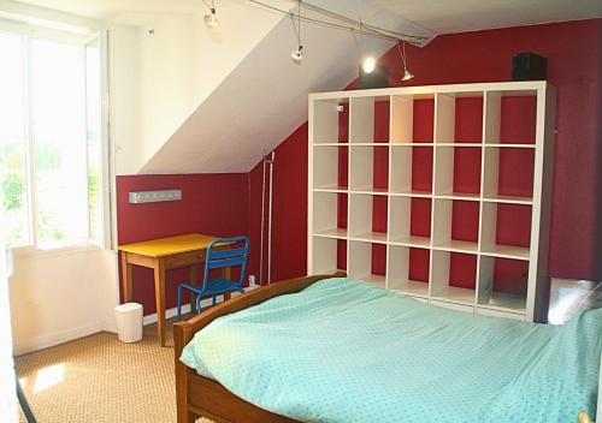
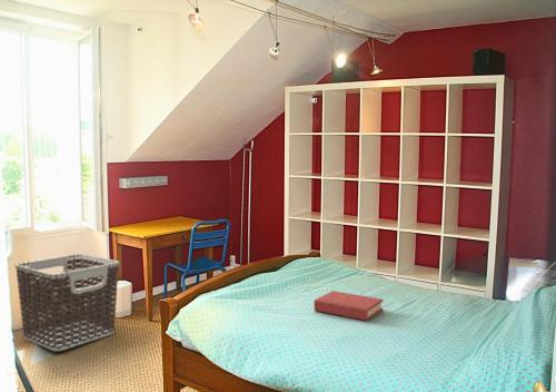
+ hardback book [314,290,384,322]
+ clothes hamper [14,253,120,352]
